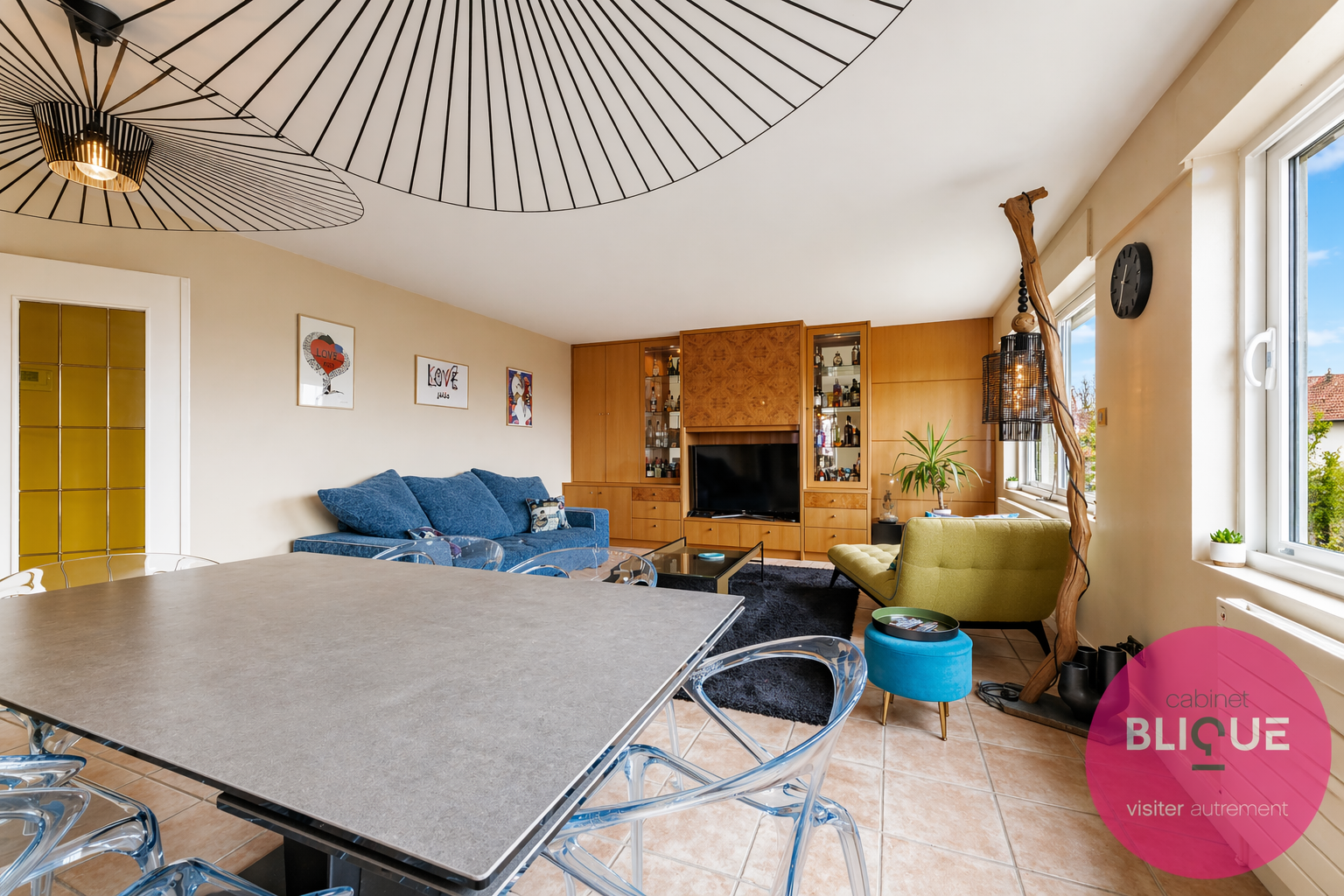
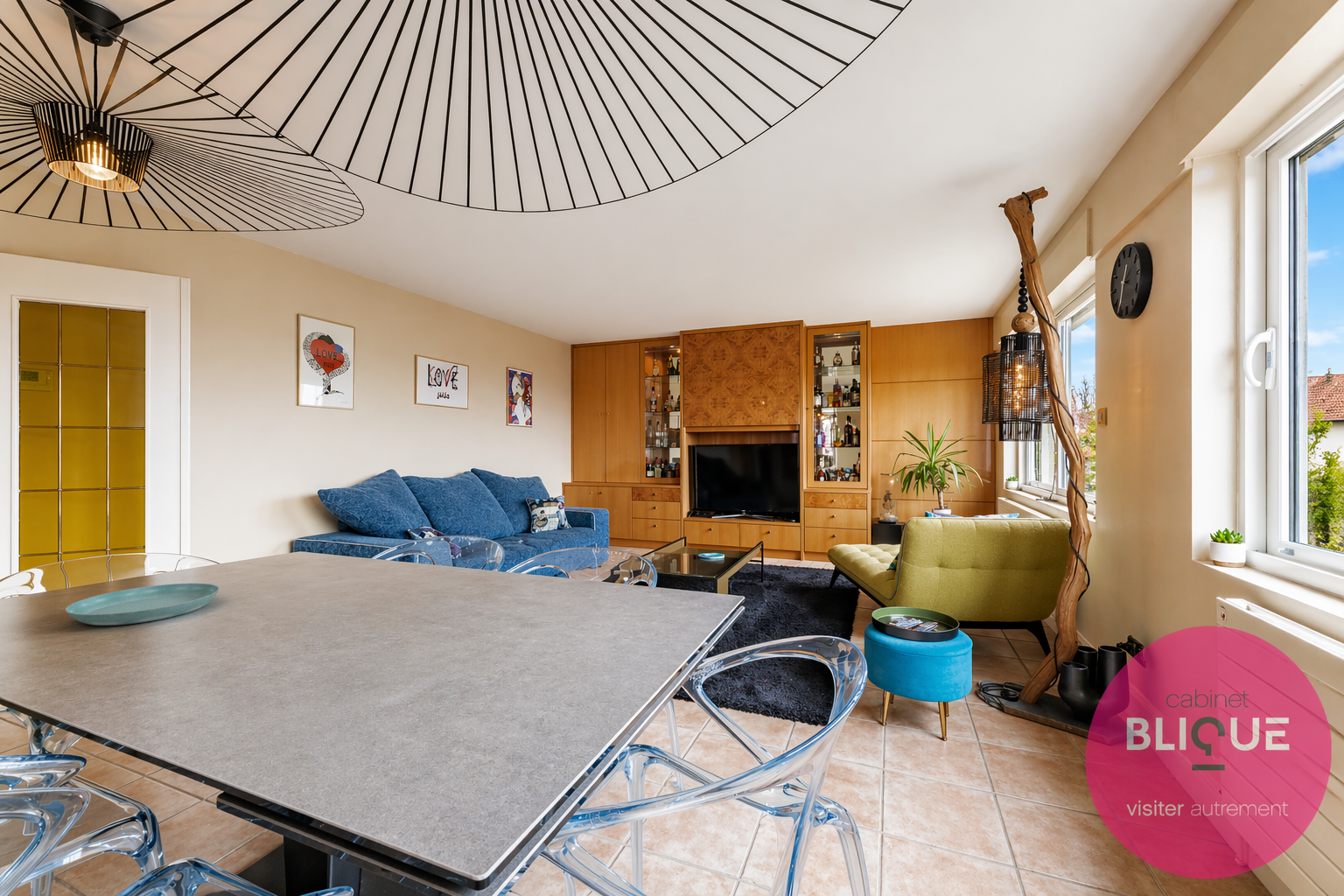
+ saucer [65,583,220,627]
